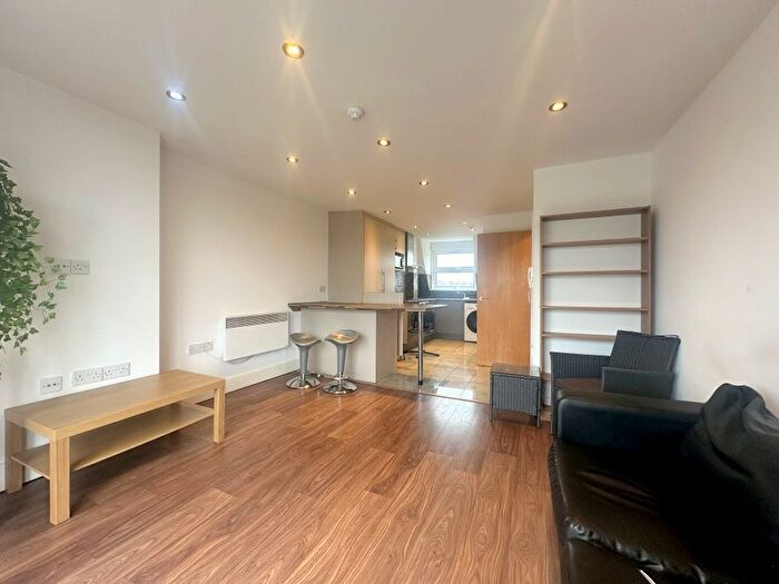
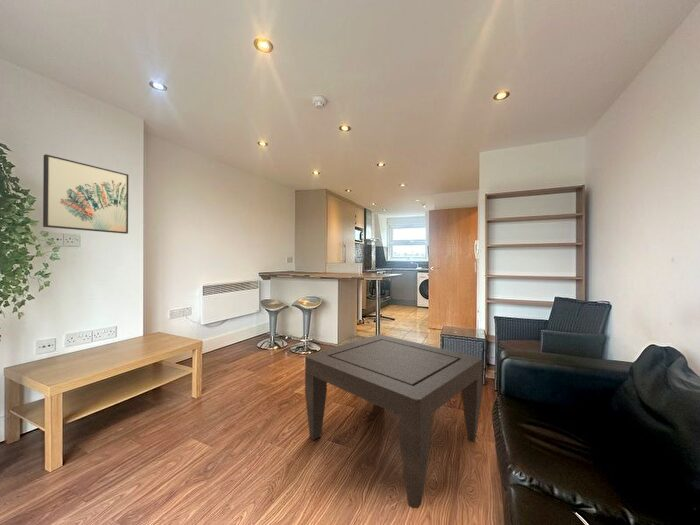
+ wall art [42,153,129,235]
+ coffee table [304,334,483,509]
